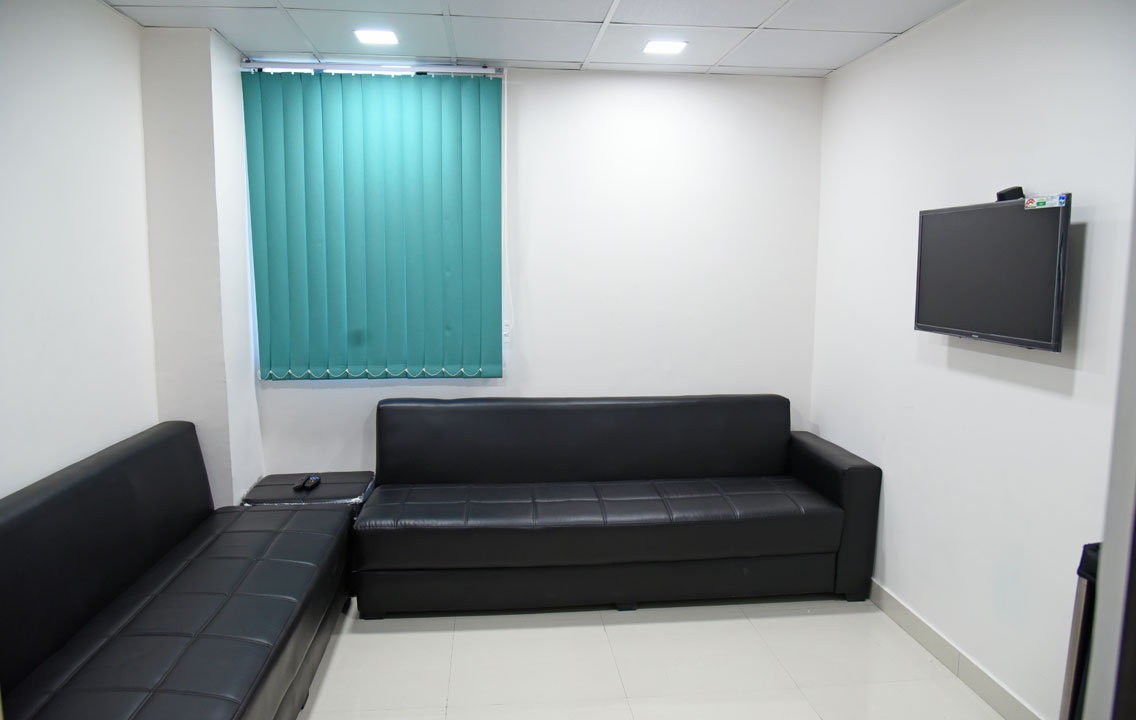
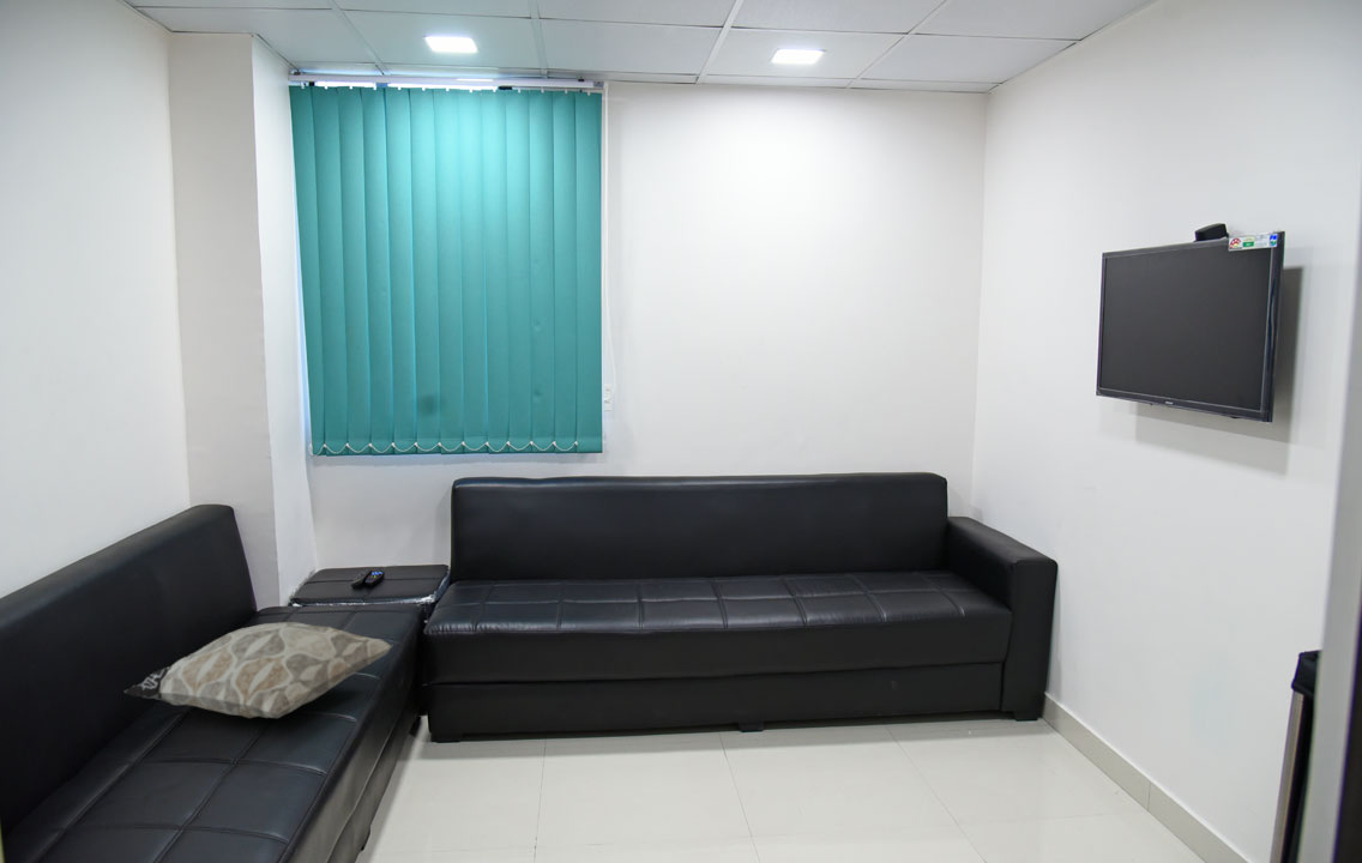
+ decorative pillow [123,621,394,719]
